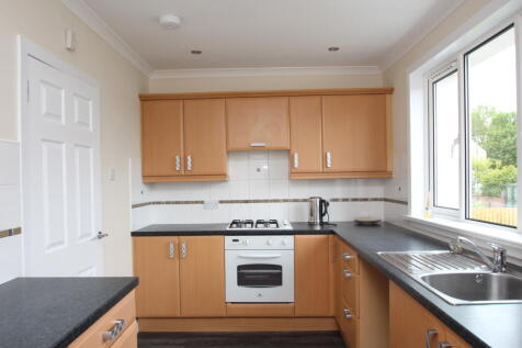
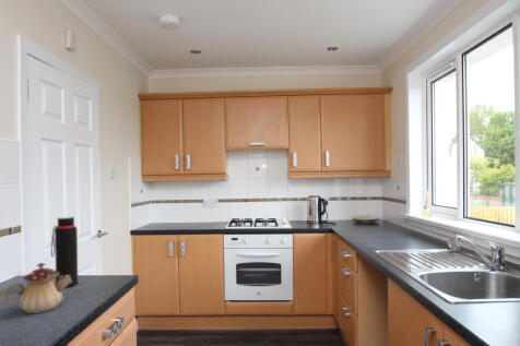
+ teapot [2,262,71,314]
+ water bottle [50,216,79,289]
